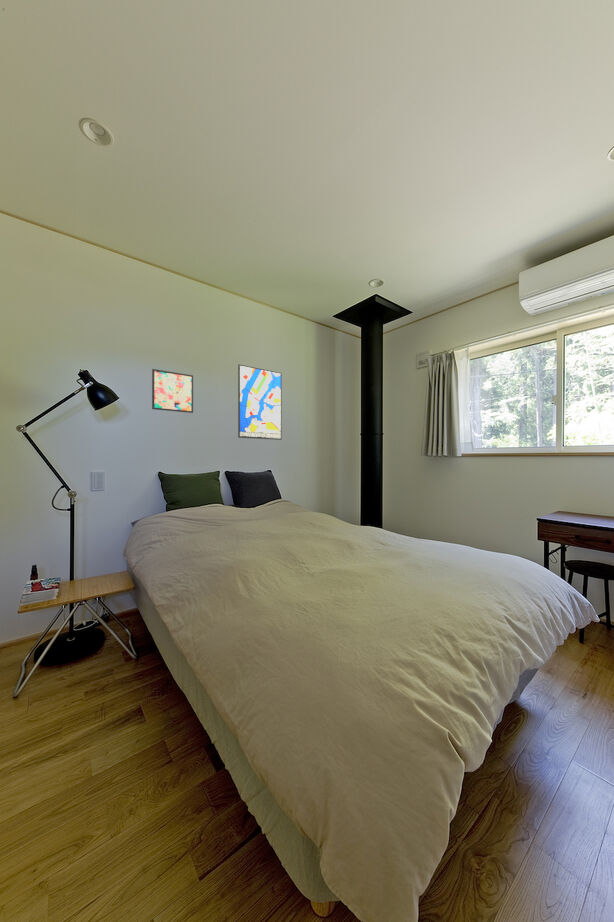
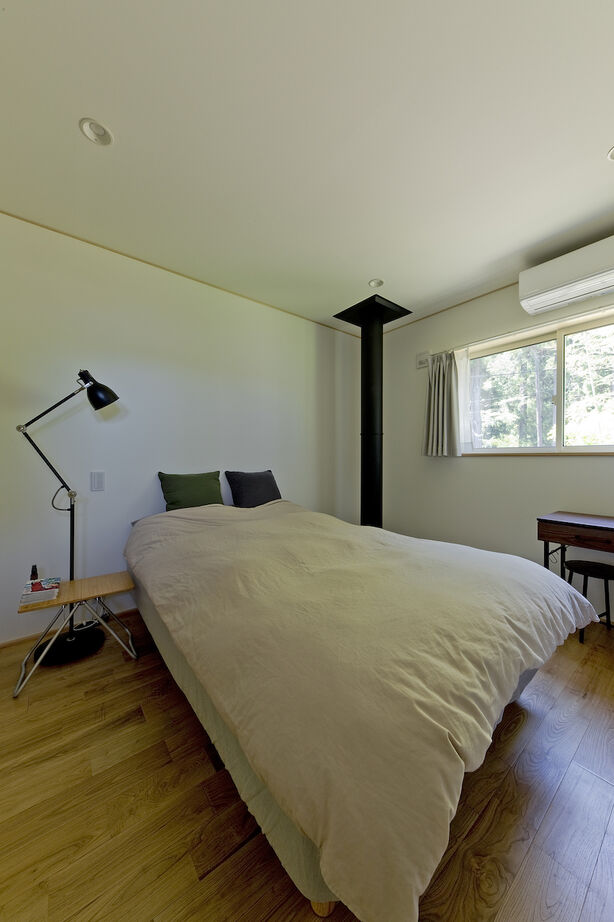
- wall art [237,364,283,441]
- wall art [151,368,194,414]
